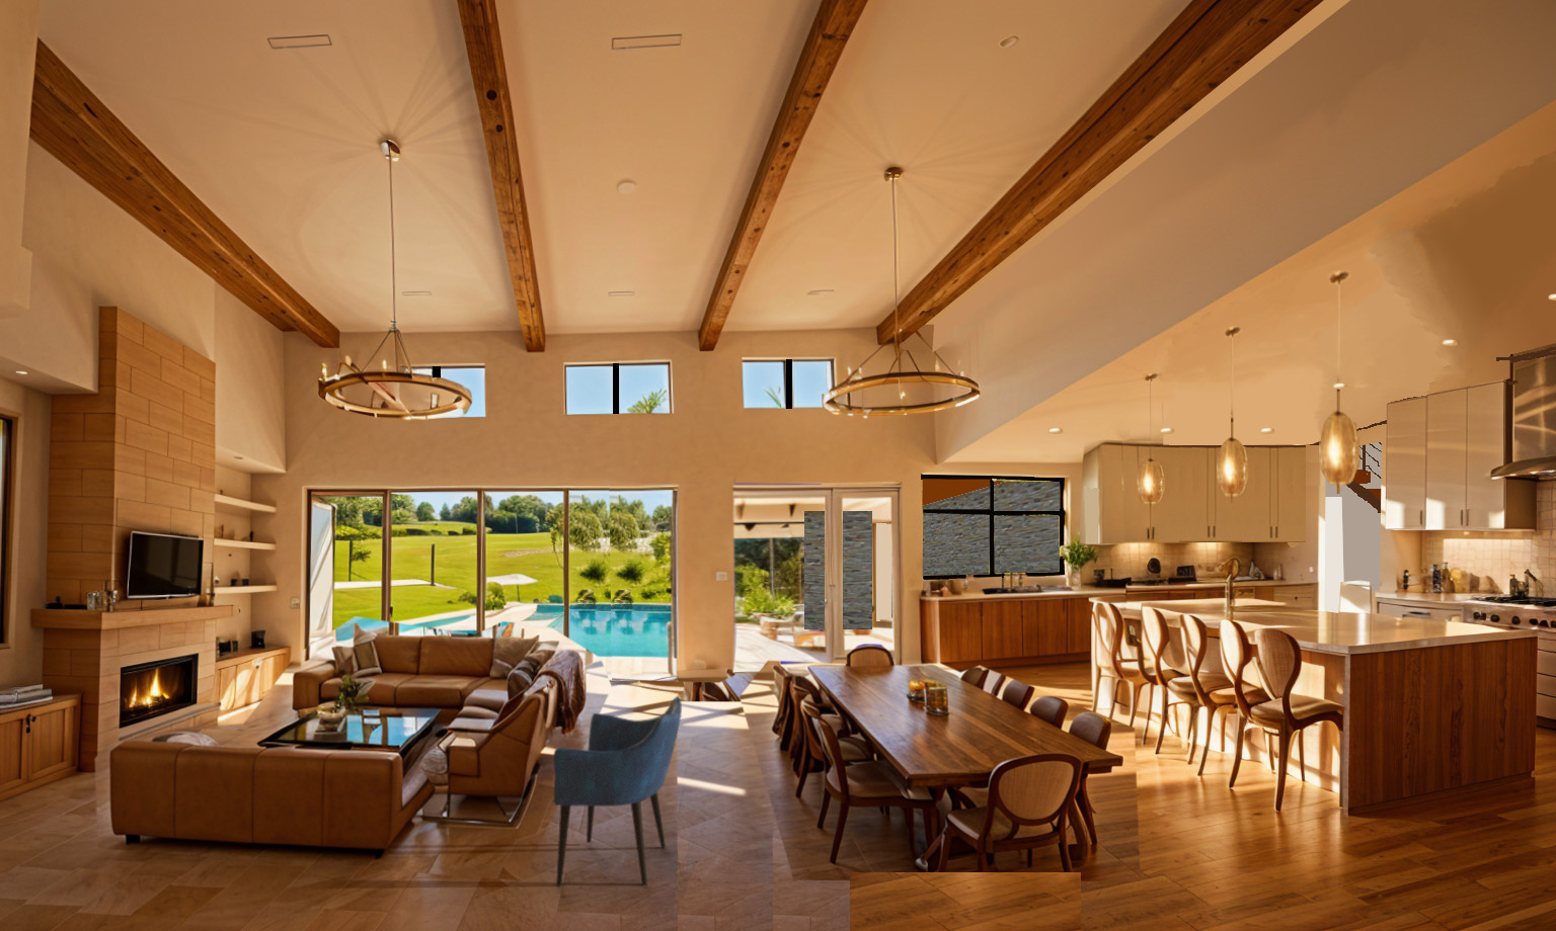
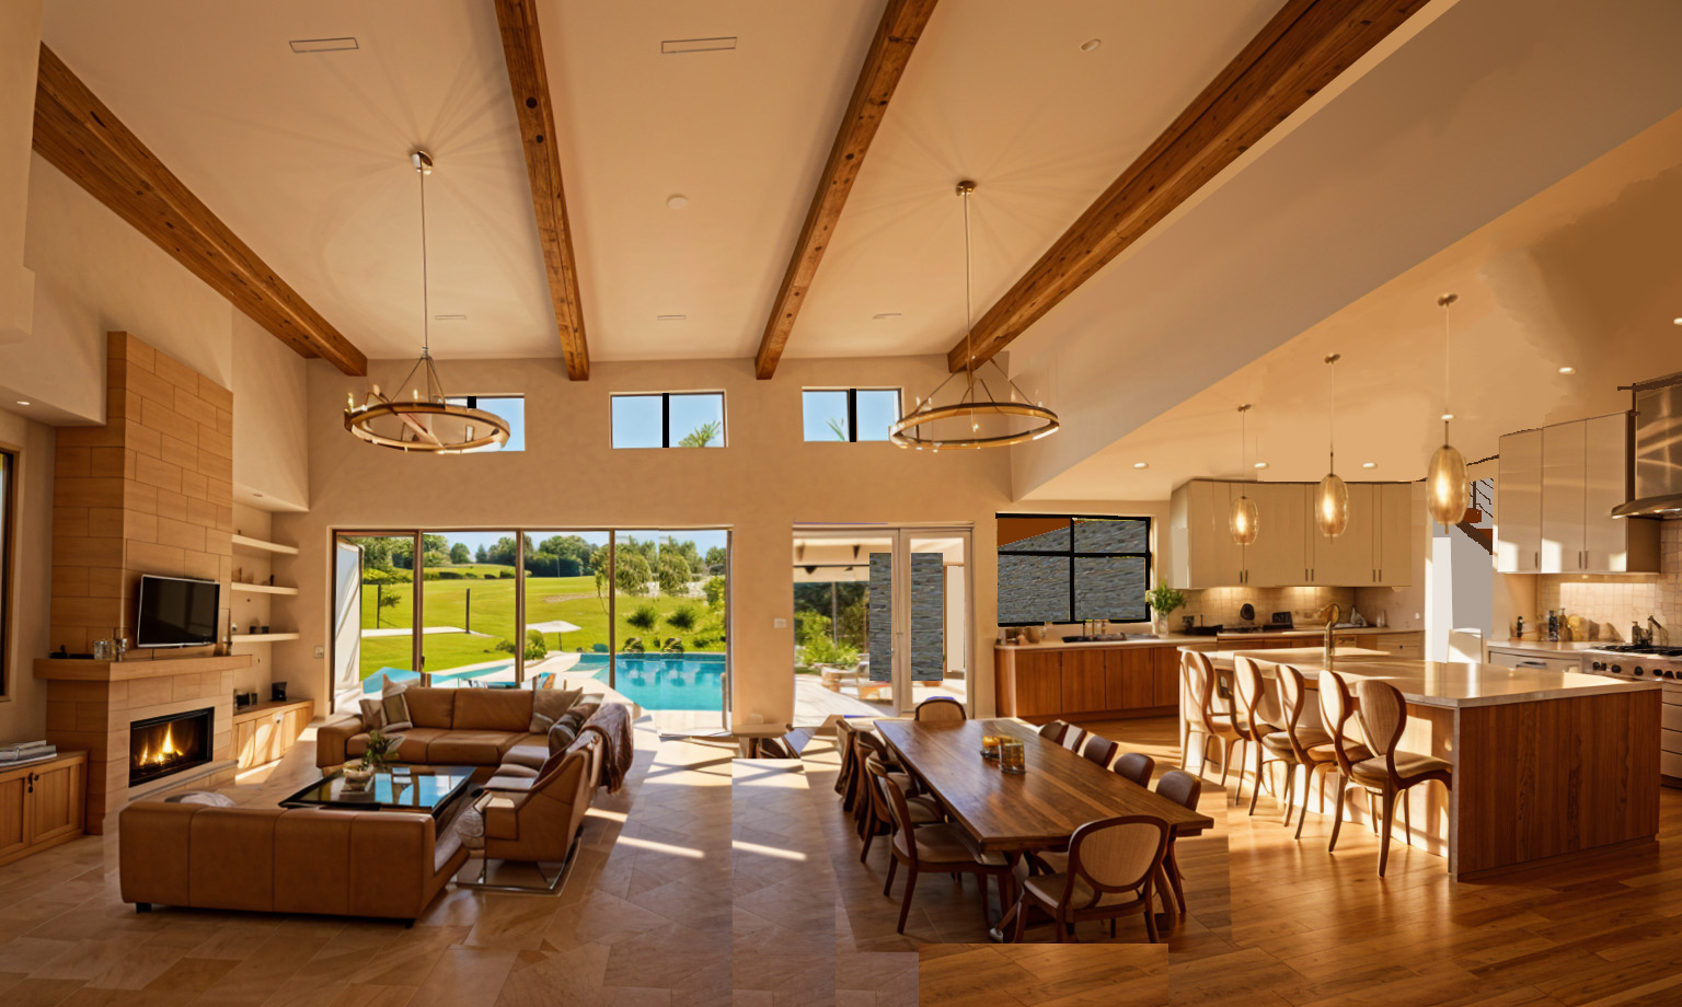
- armchair [552,694,683,888]
